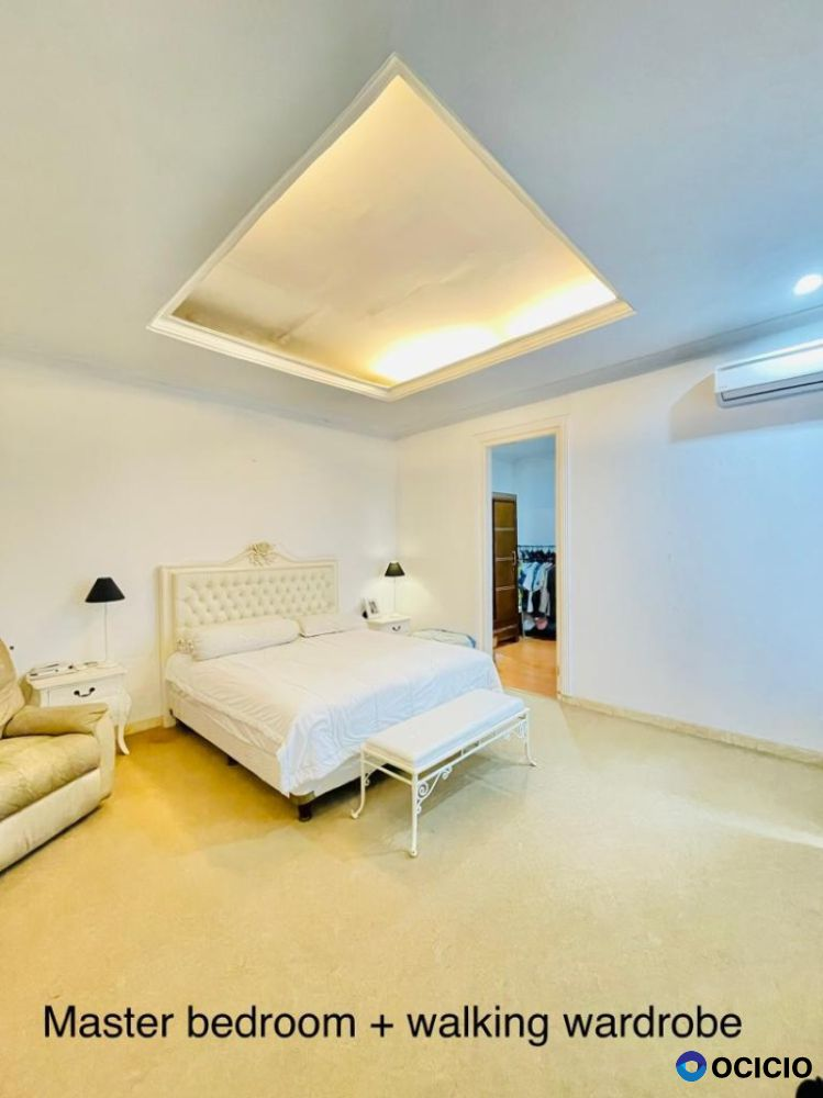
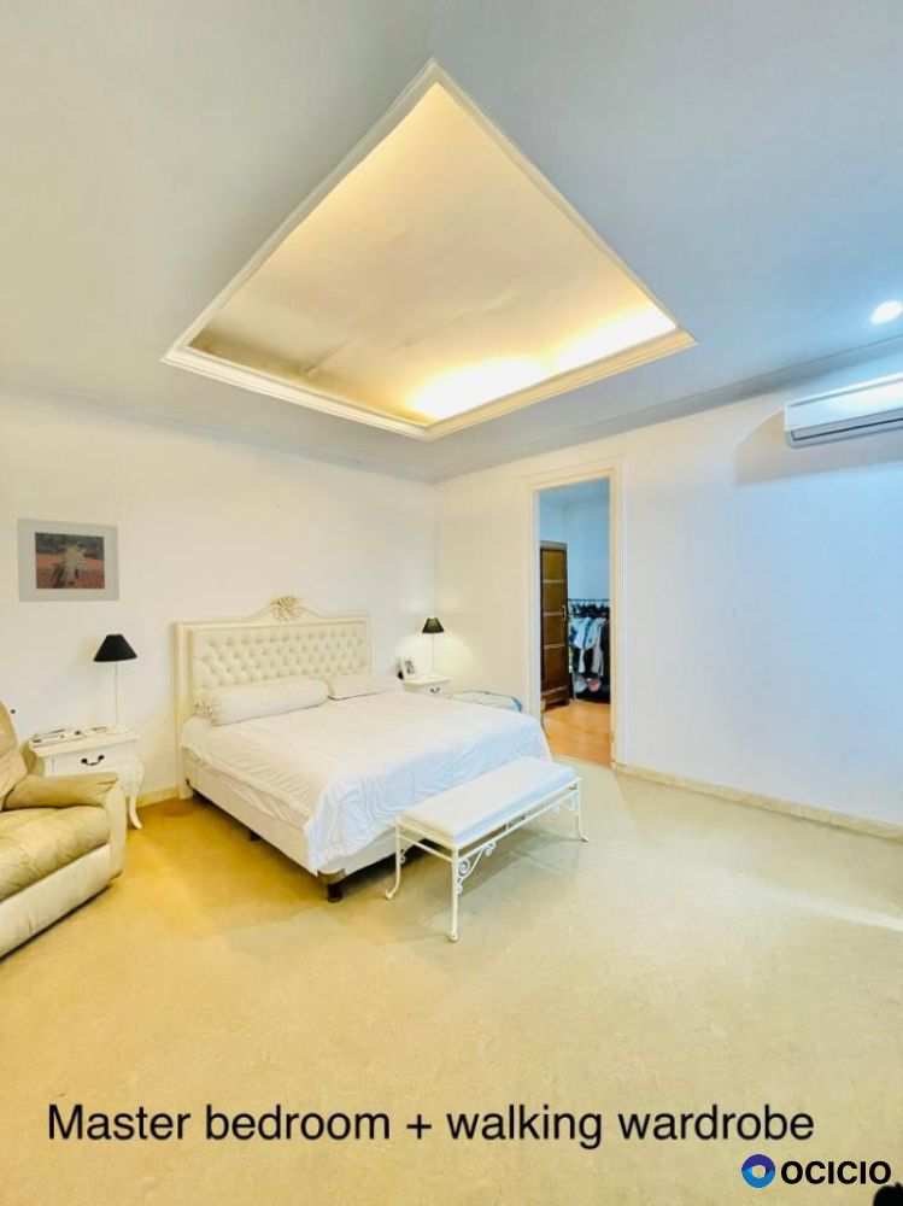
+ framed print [16,516,121,603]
